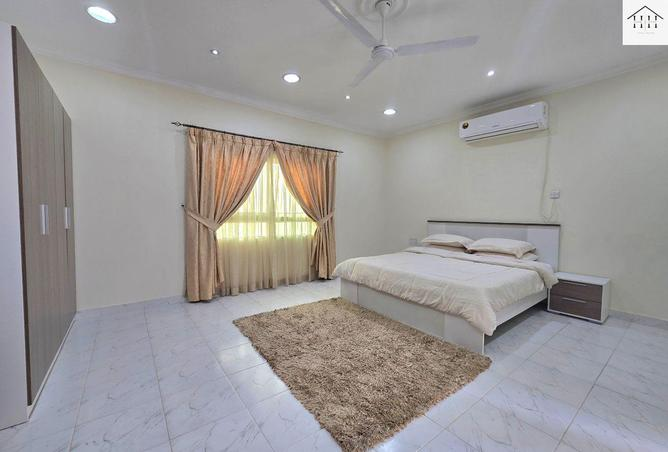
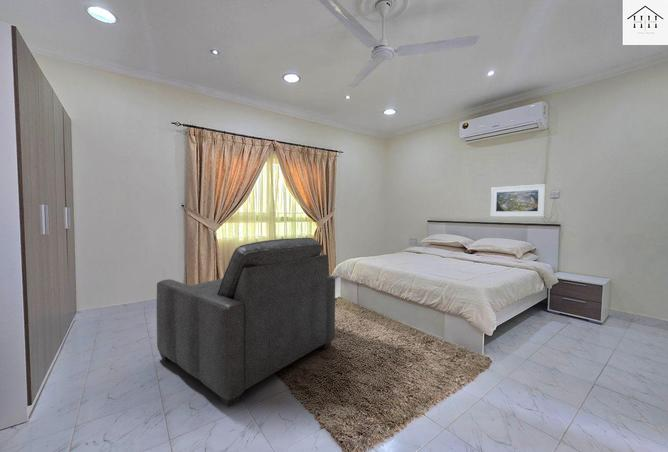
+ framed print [490,183,547,218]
+ chair [156,237,336,409]
